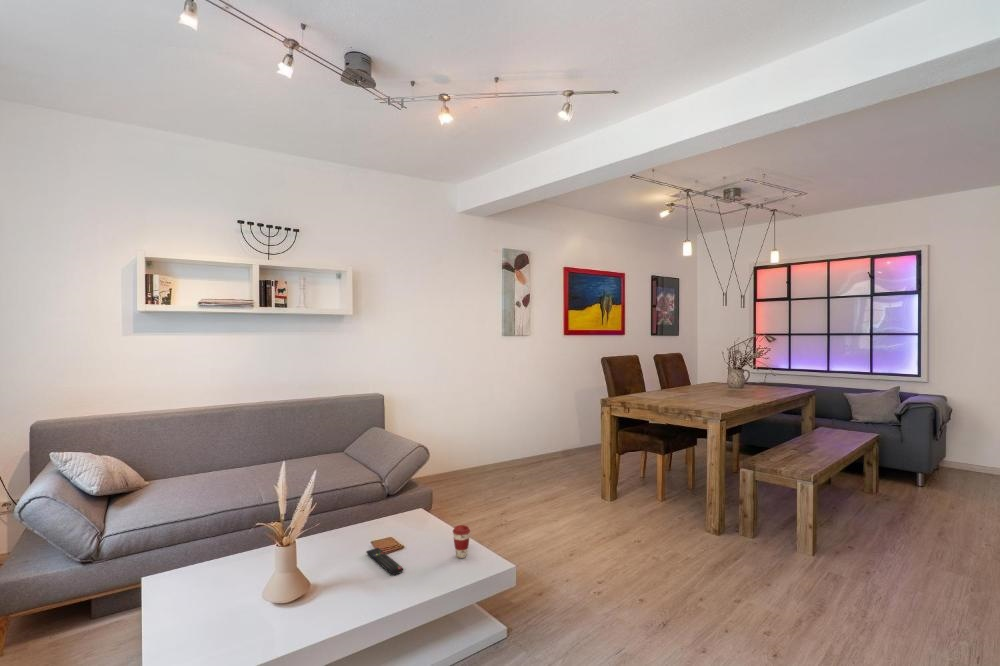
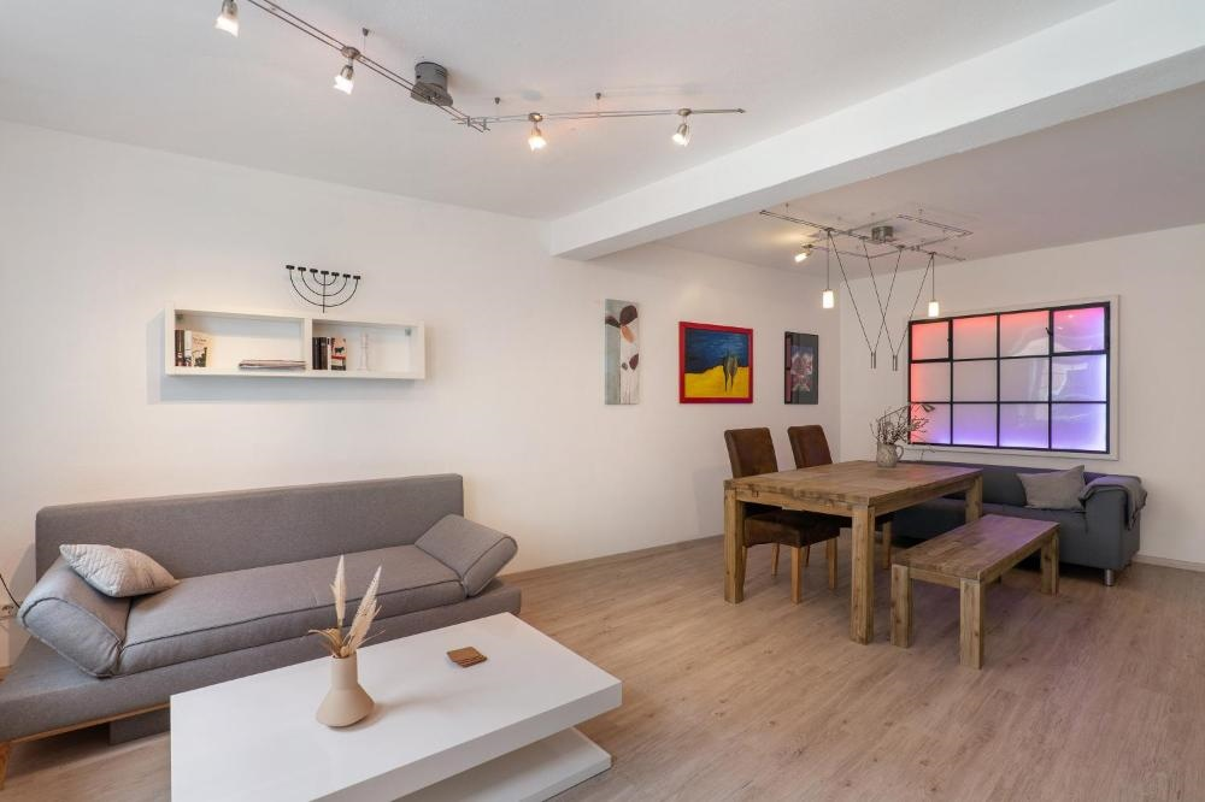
- coffee cup [452,524,471,559]
- remote control [365,547,404,576]
